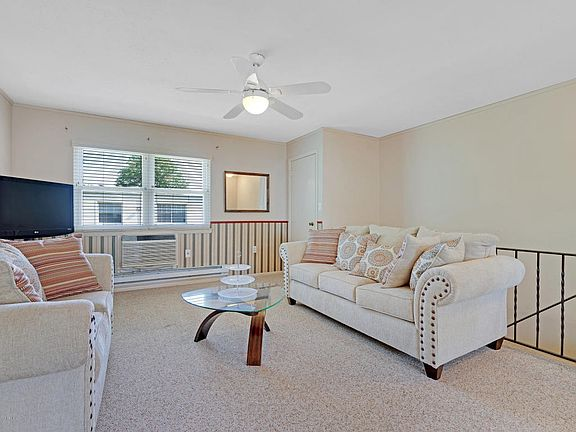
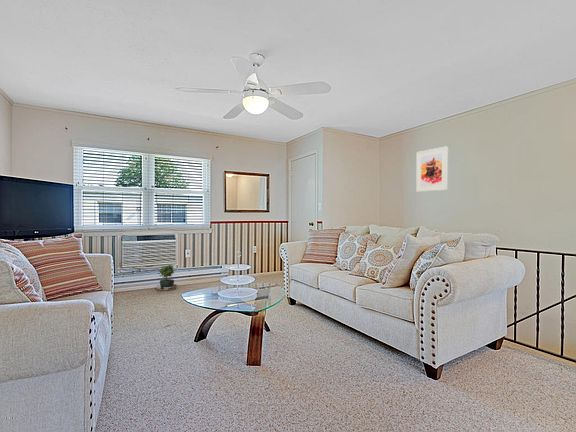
+ potted plant [156,263,178,293]
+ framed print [415,145,449,193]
